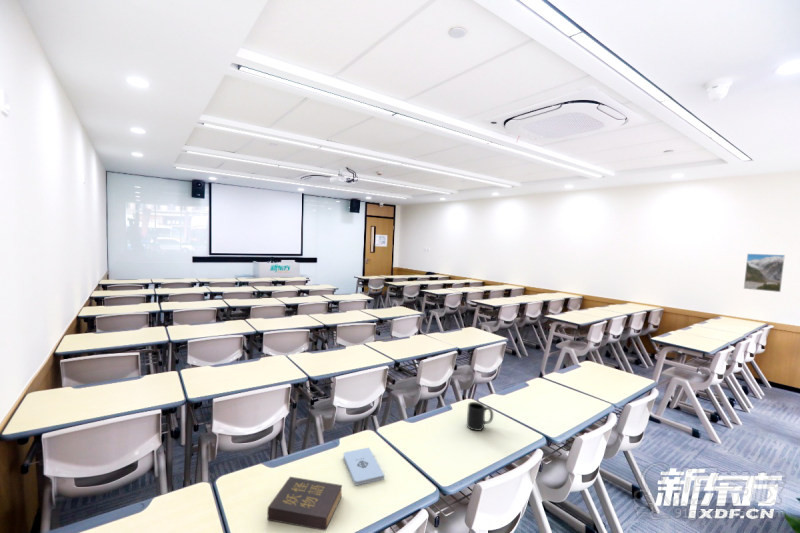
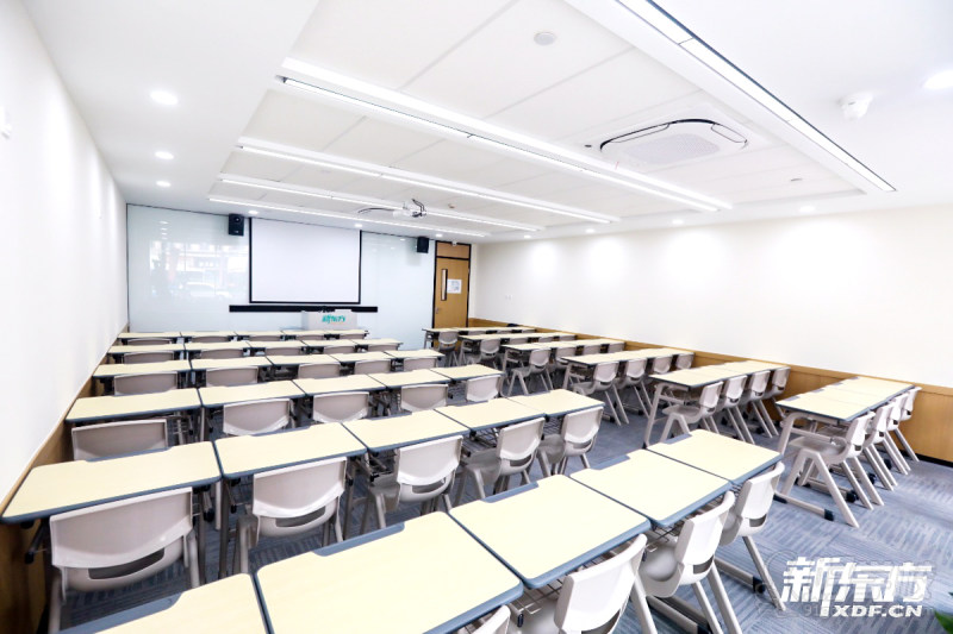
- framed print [743,253,786,293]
- hardback book [266,476,343,532]
- notepad [342,447,385,486]
- mug [466,401,494,432]
